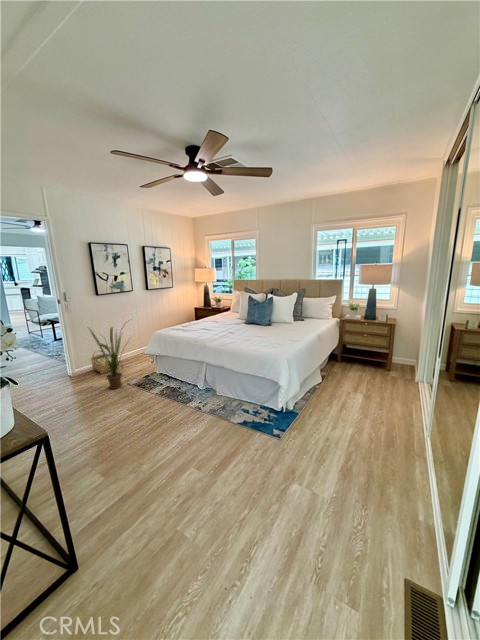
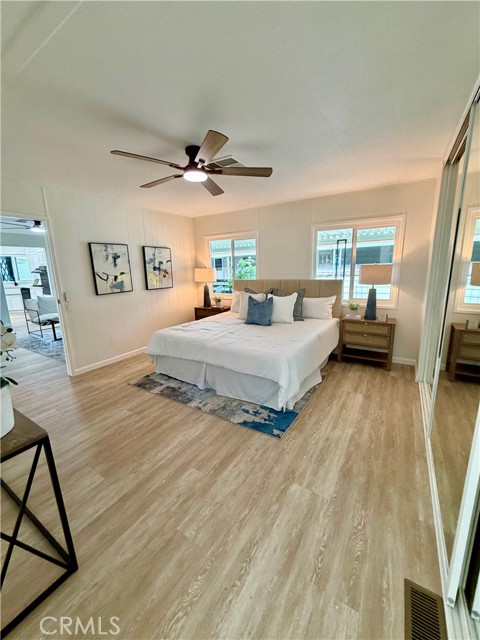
- woven basket [90,349,120,375]
- house plant [87,319,134,390]
